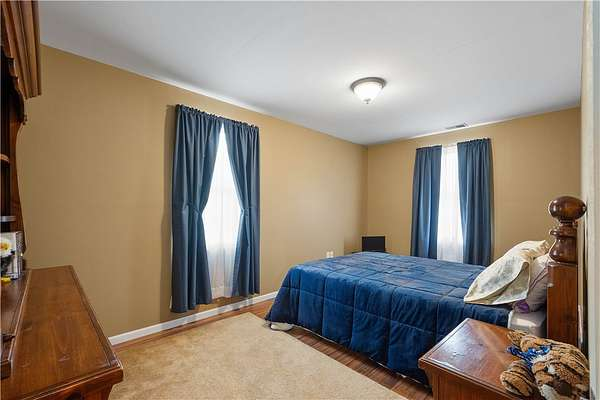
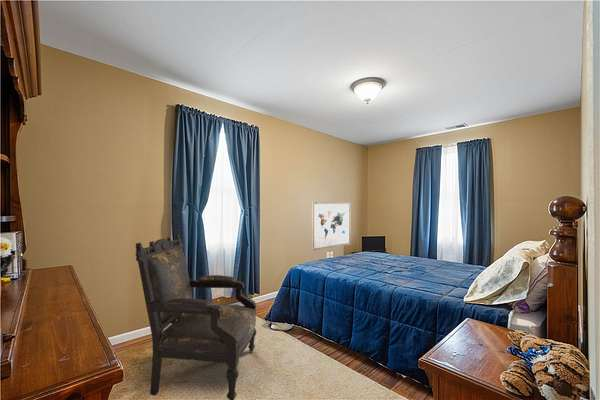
+ armchair [135,233,257,400]
+ wall art [311,201,352,252]
